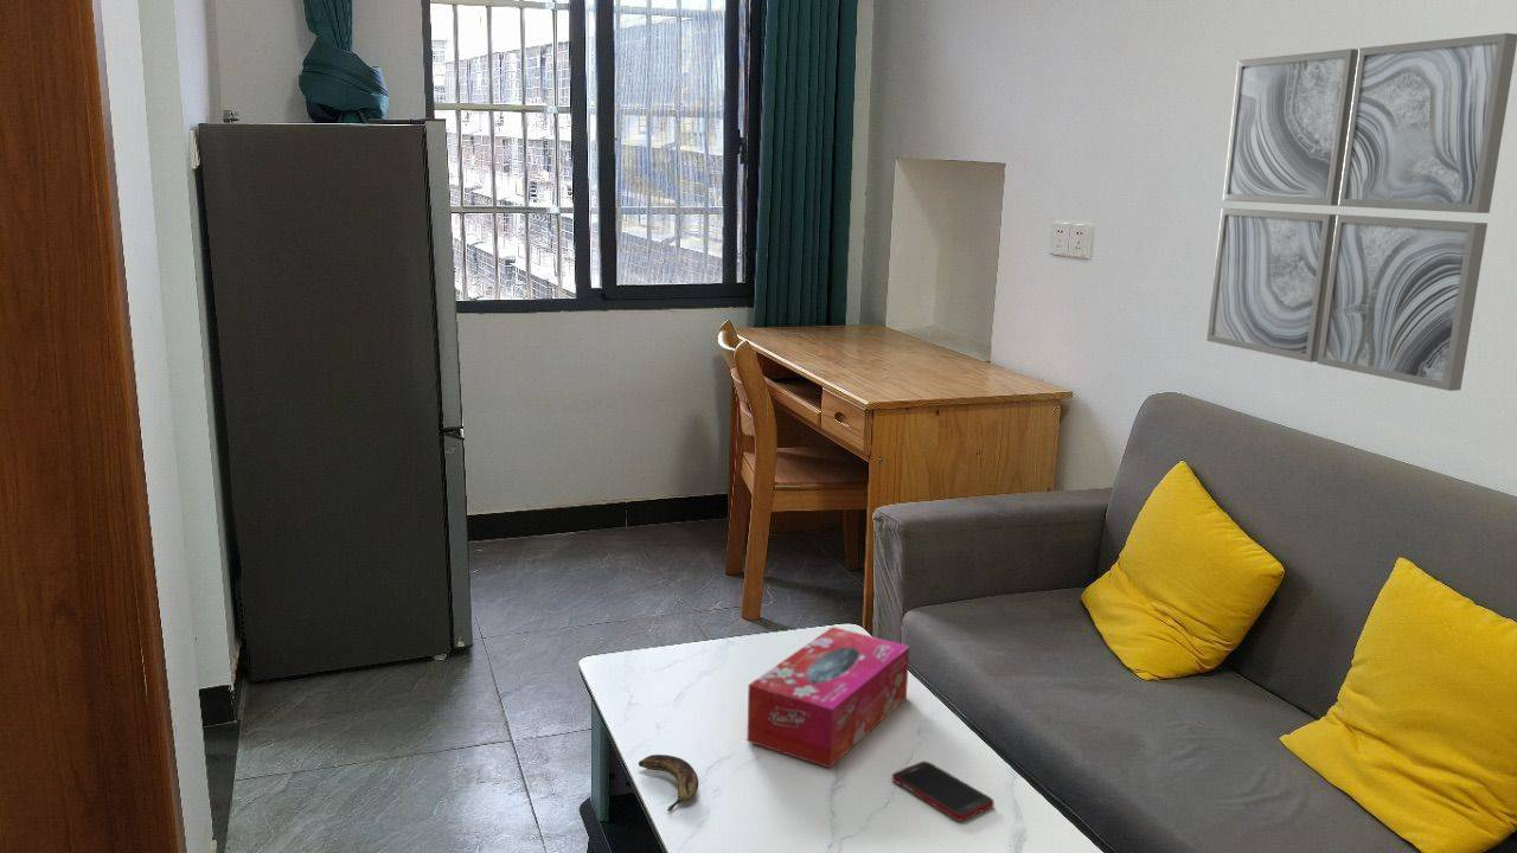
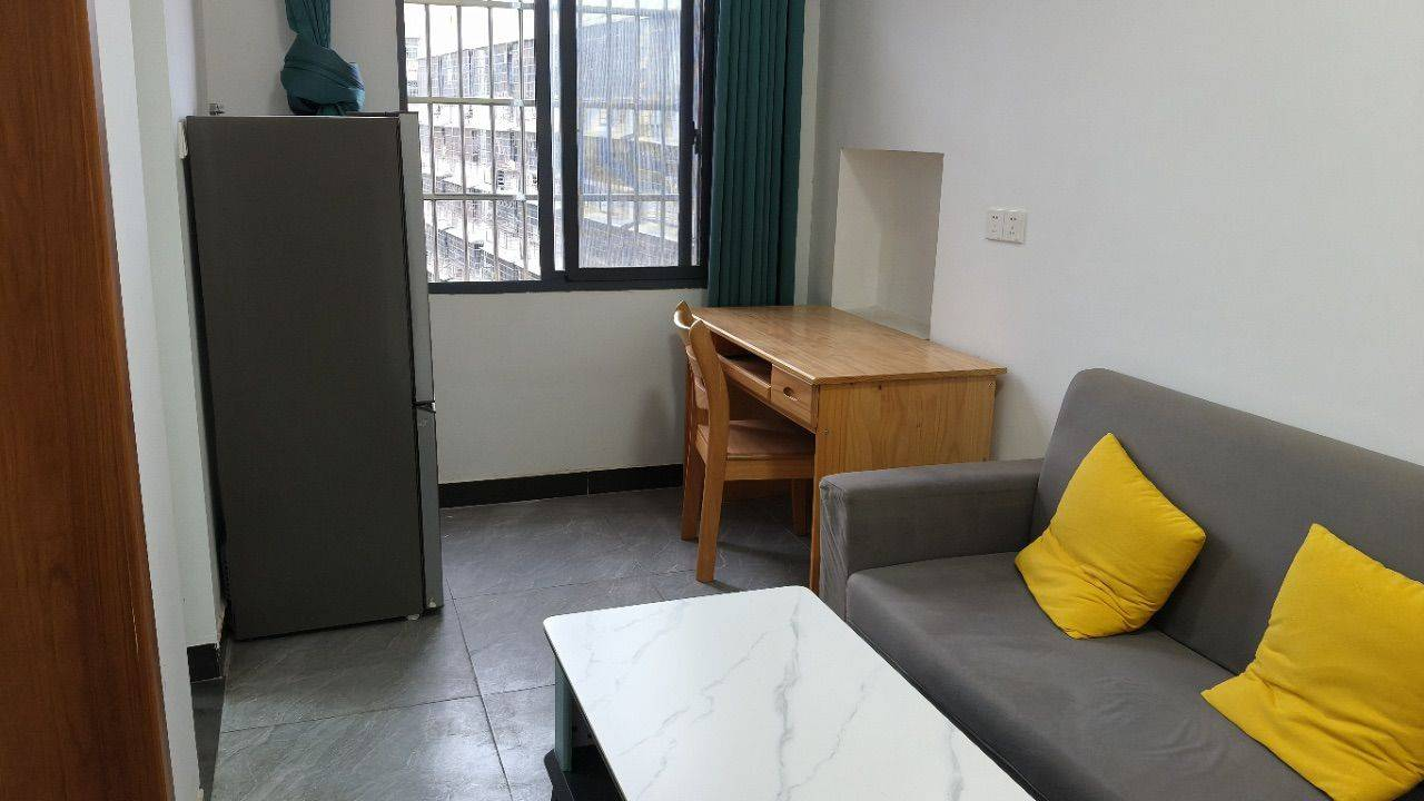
- cell phone [891,761,996,822]
- banana [638,753,699,813]
- tissue box [745,626,910,769]
- wall art [1205,32,1517,392]
